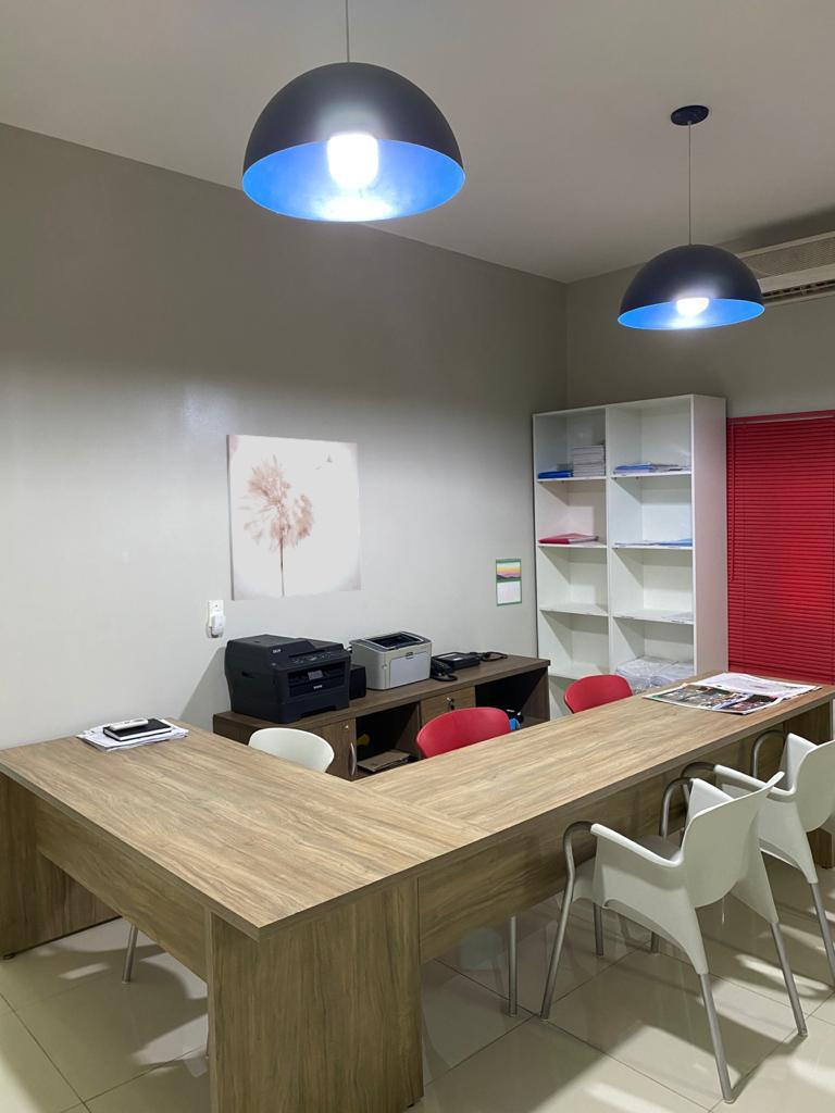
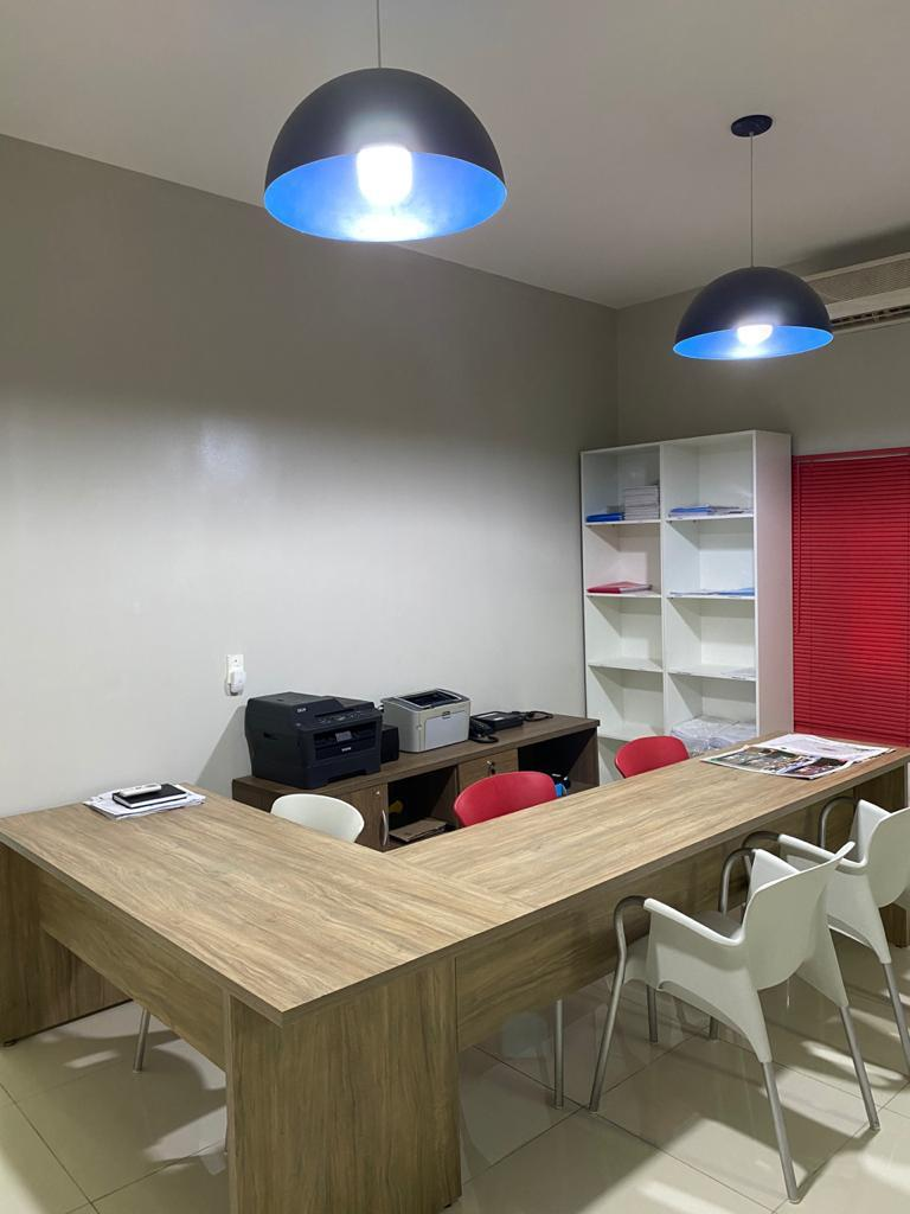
- calendar [494,555,523,608]
- wall art [225,434,362,601]
